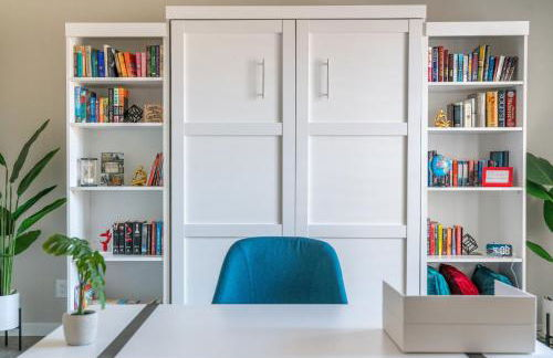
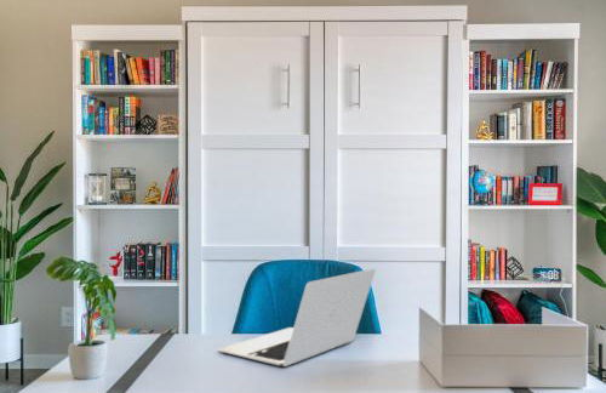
+ laptop [216,267,377,368]
